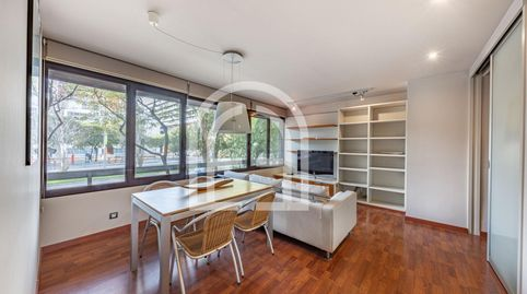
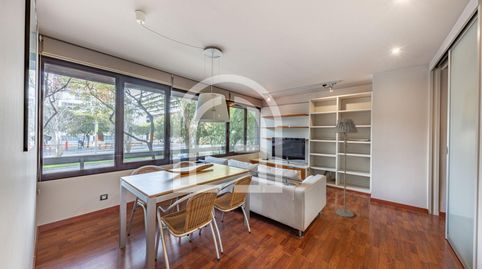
+ floor lamp [333,118,359,218]
